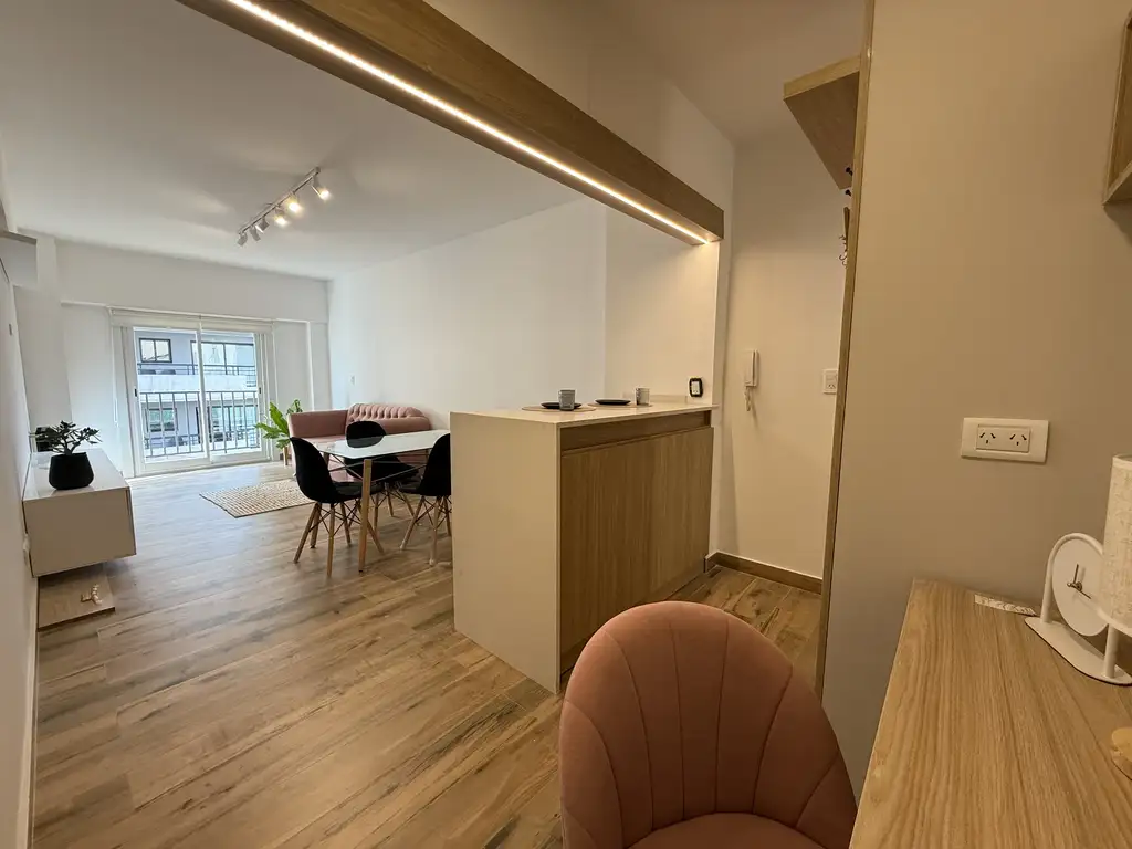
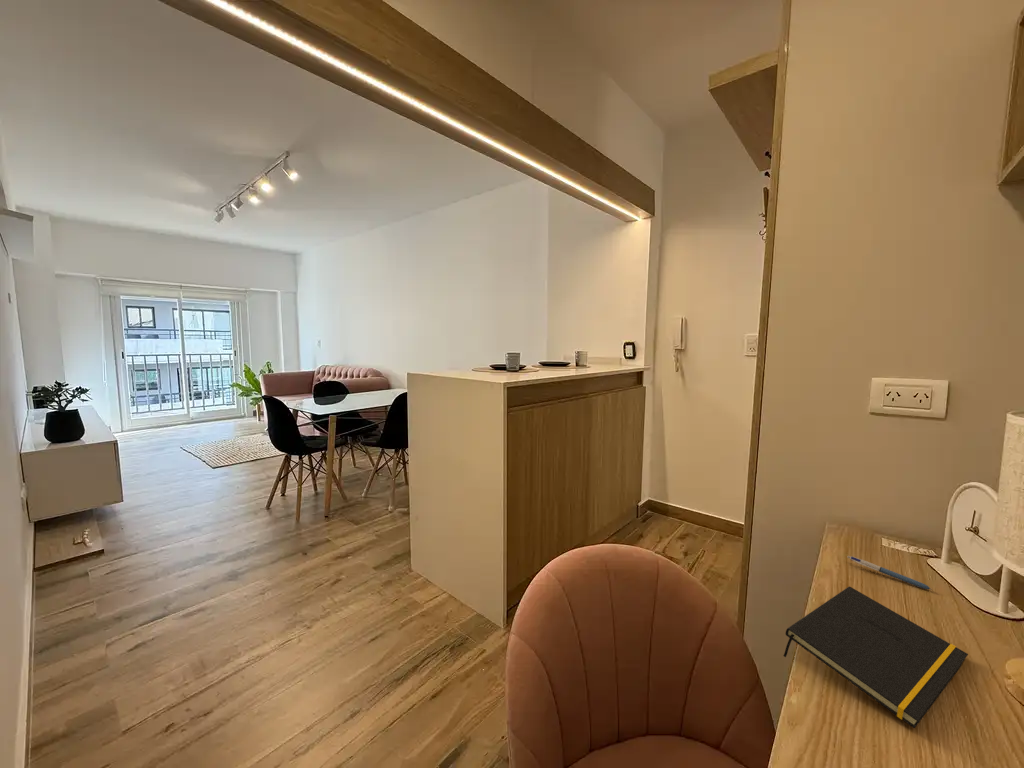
+ pen [846,555,933,590]
+ notepad [783,585,969,729]
